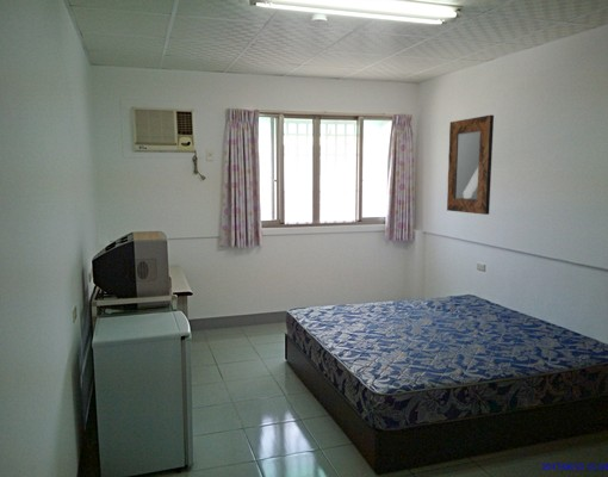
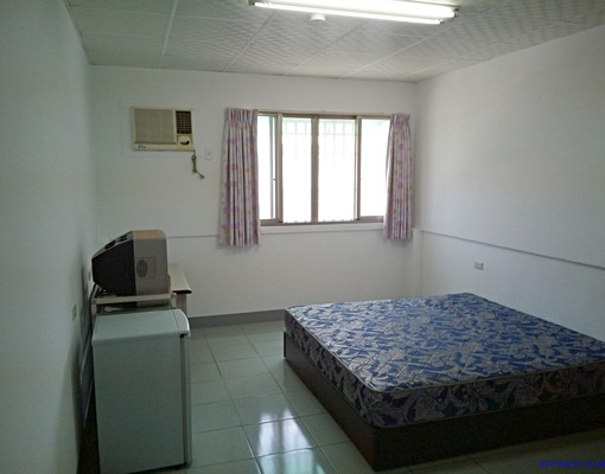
- home mirror [446,113,495,216]
